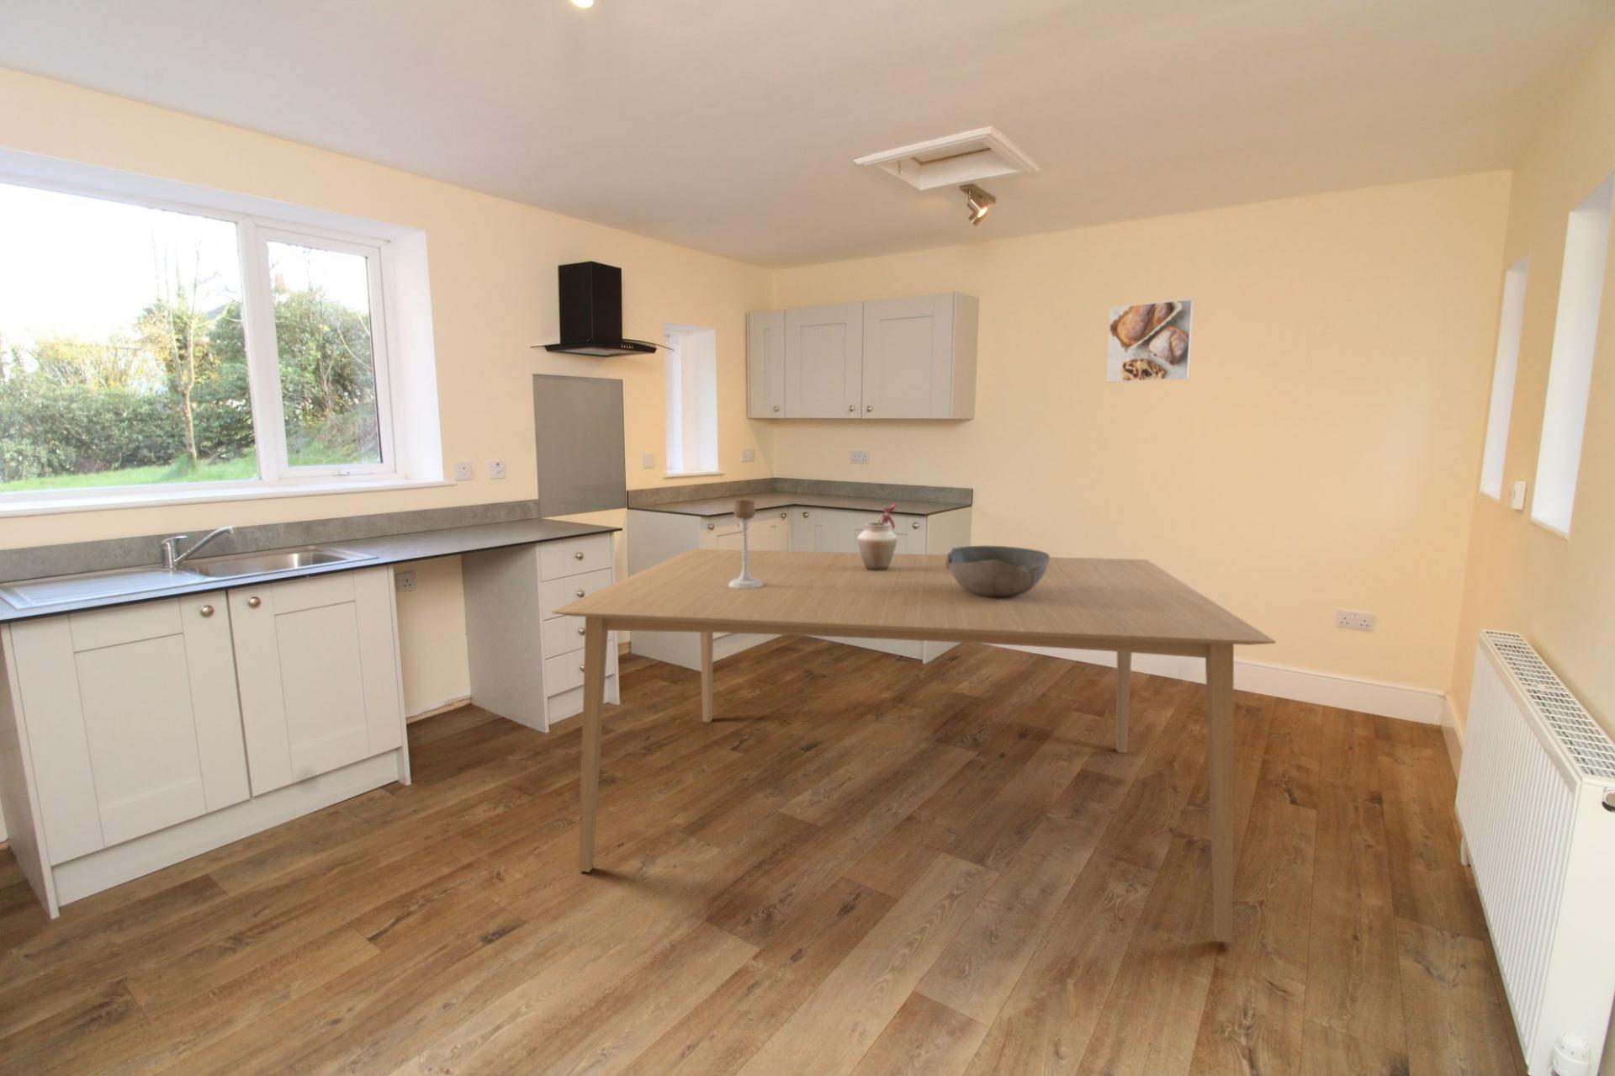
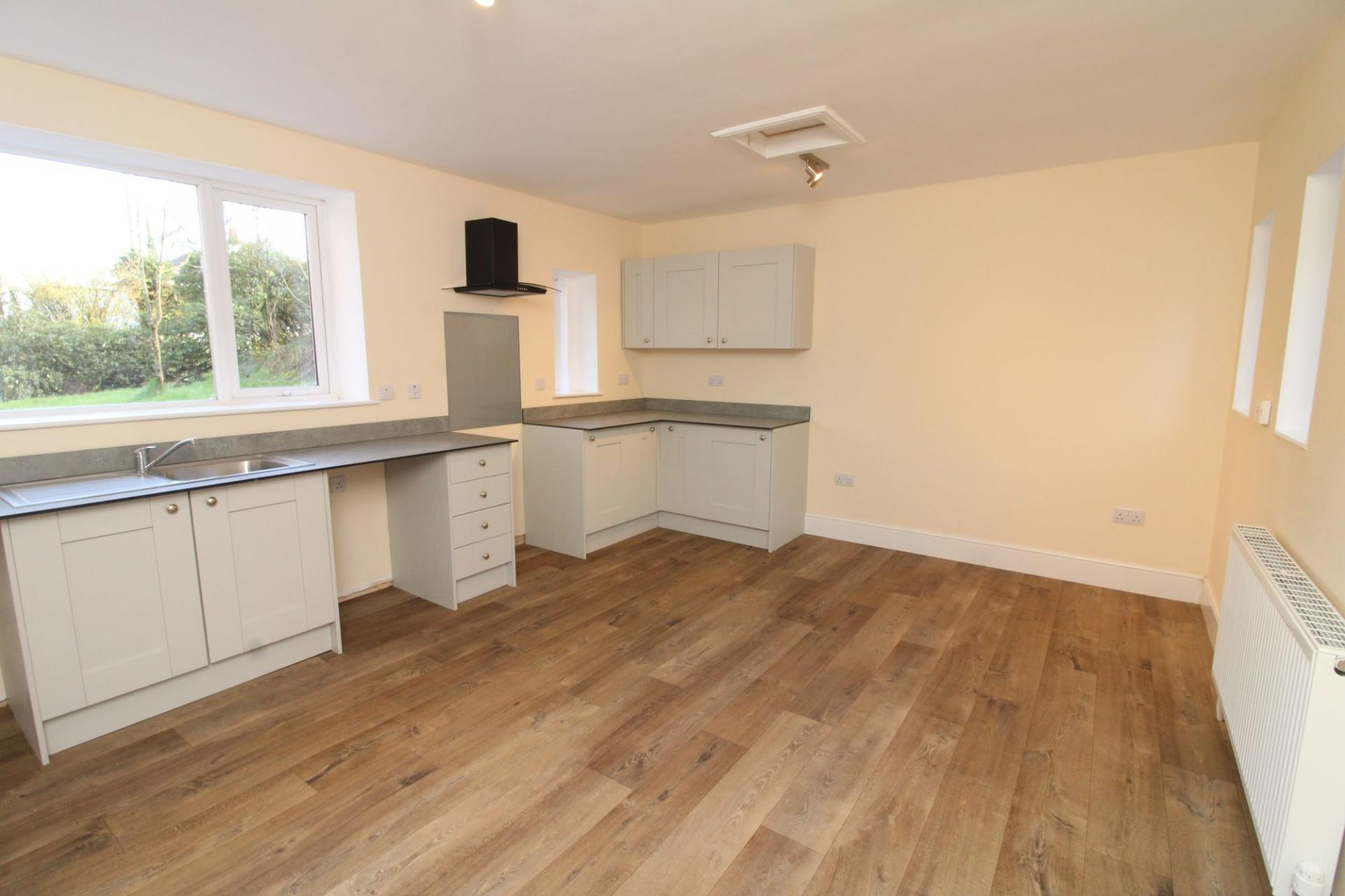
- bowl [945,545,1051,597]
- candle holder [729,498,764,588]
- vase [856,502,898,570]
- dining table [551,548,1276,944]
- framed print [1106,298,1195,383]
